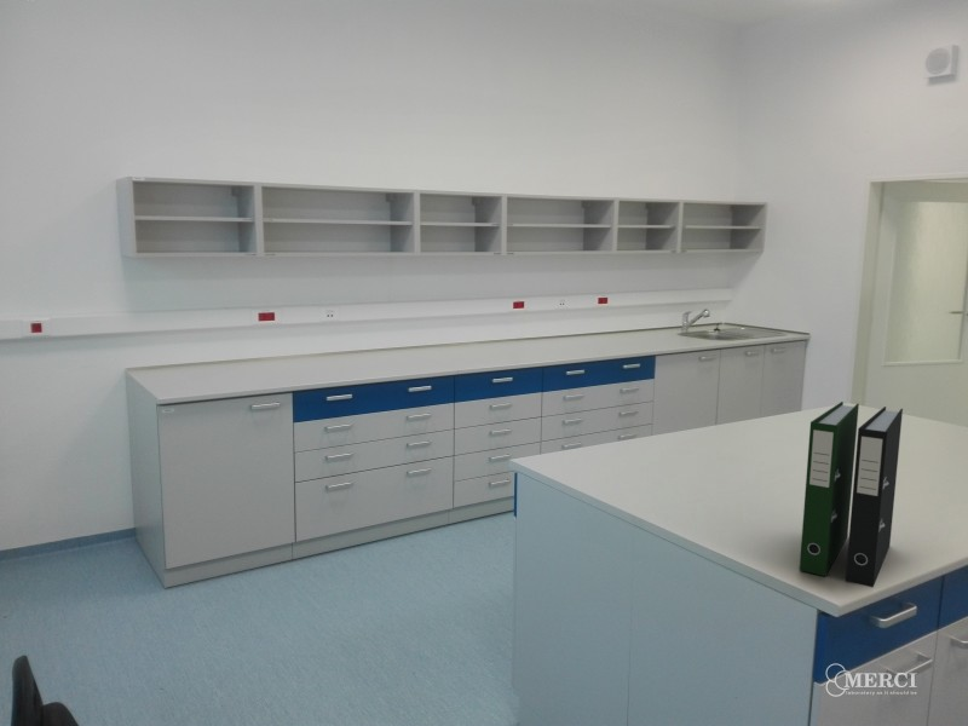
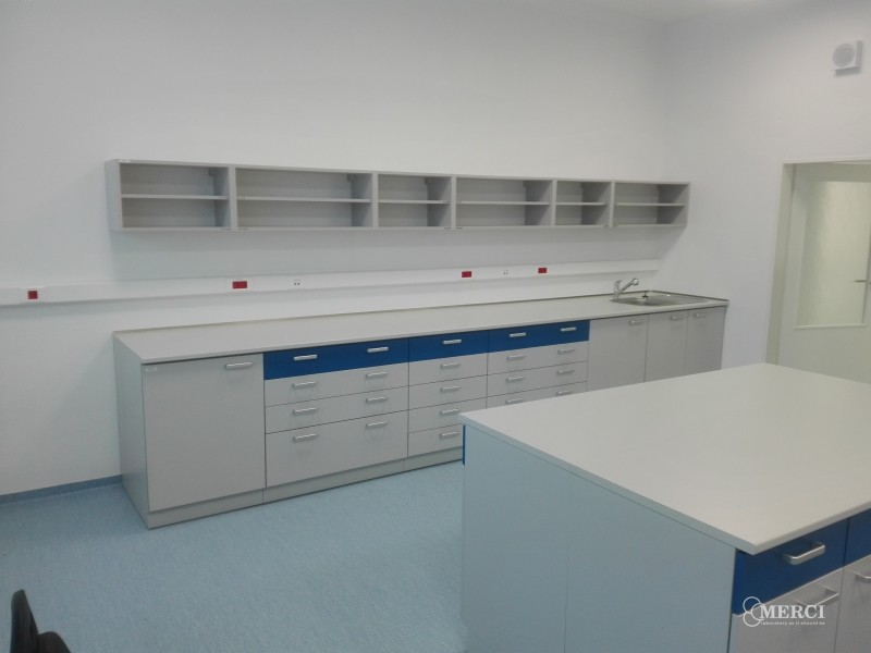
- binder [799,401,904,588]
